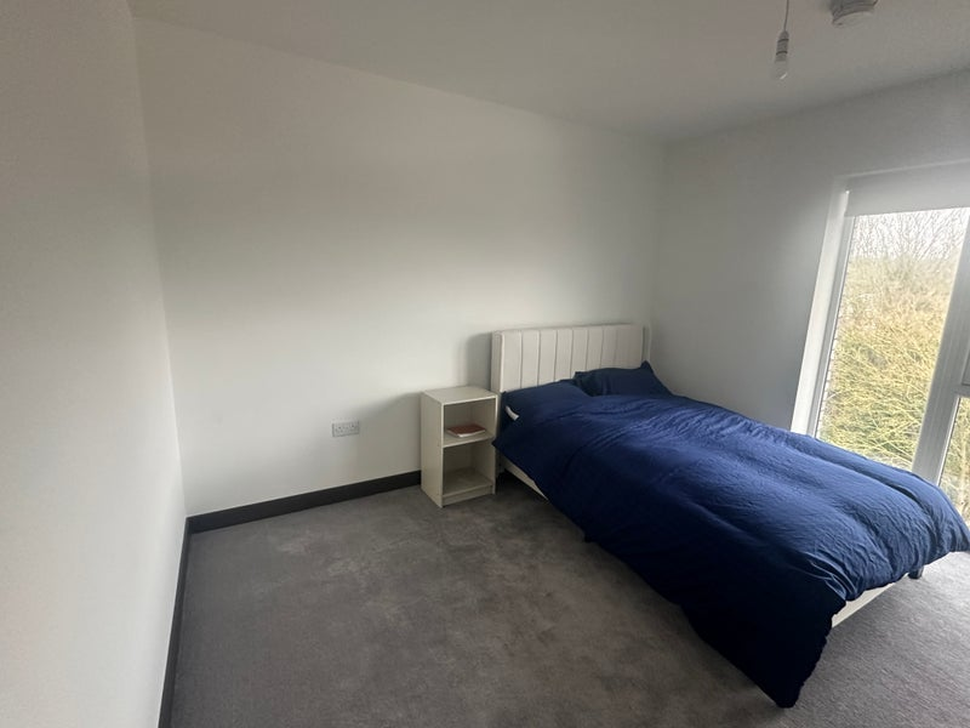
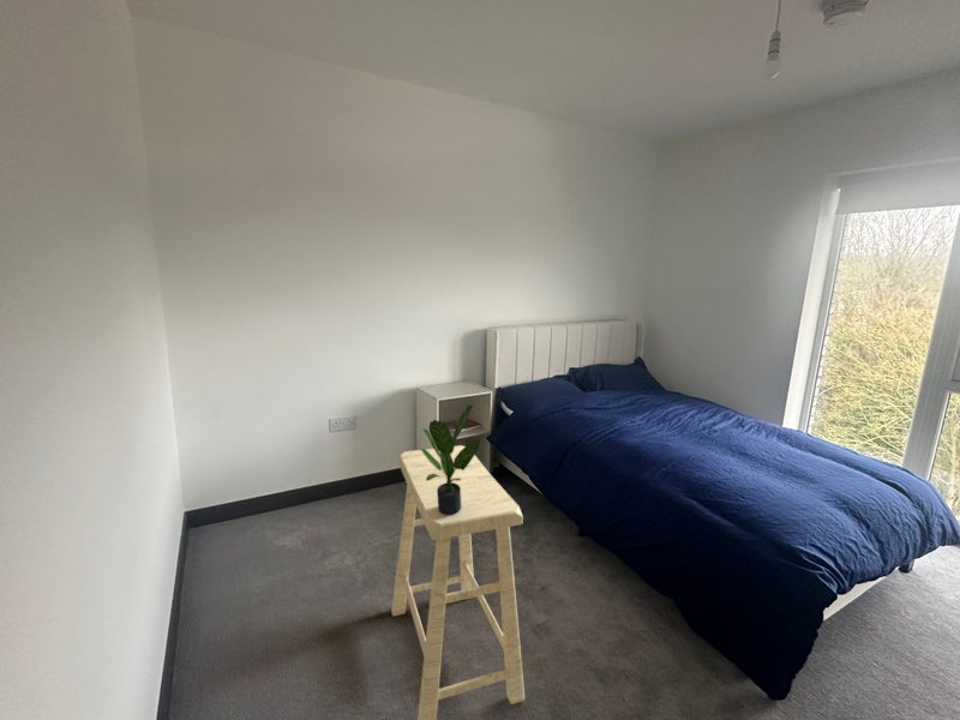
+ stool [390,444,526,720]
+ potted plant [419,403,481,515]
